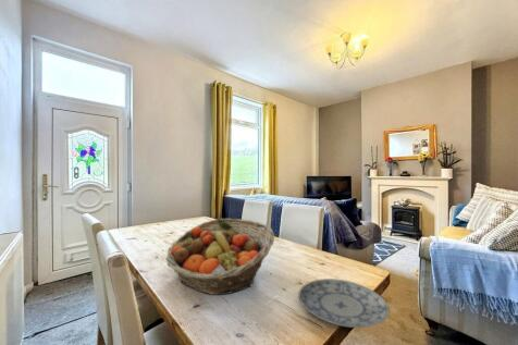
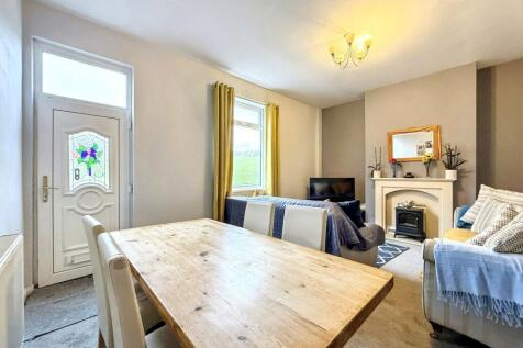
- plate [297,278,391,329]
- fruit basket [164,218,275,296]
